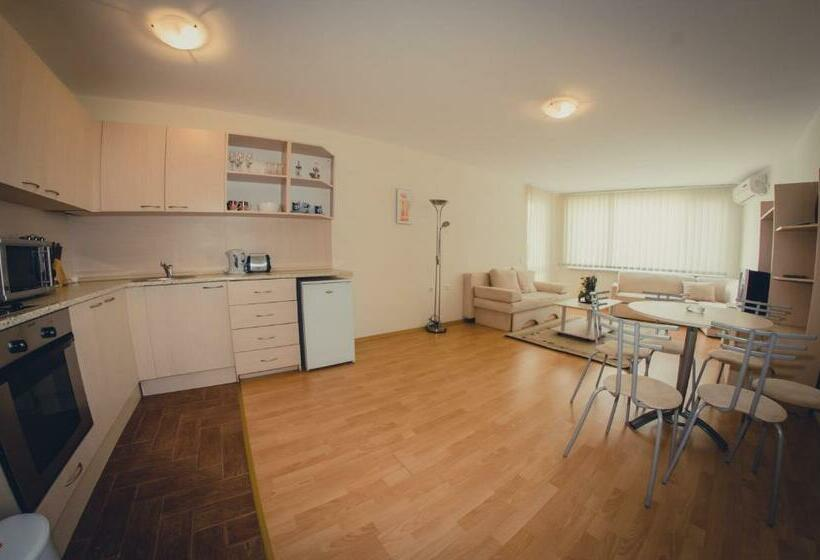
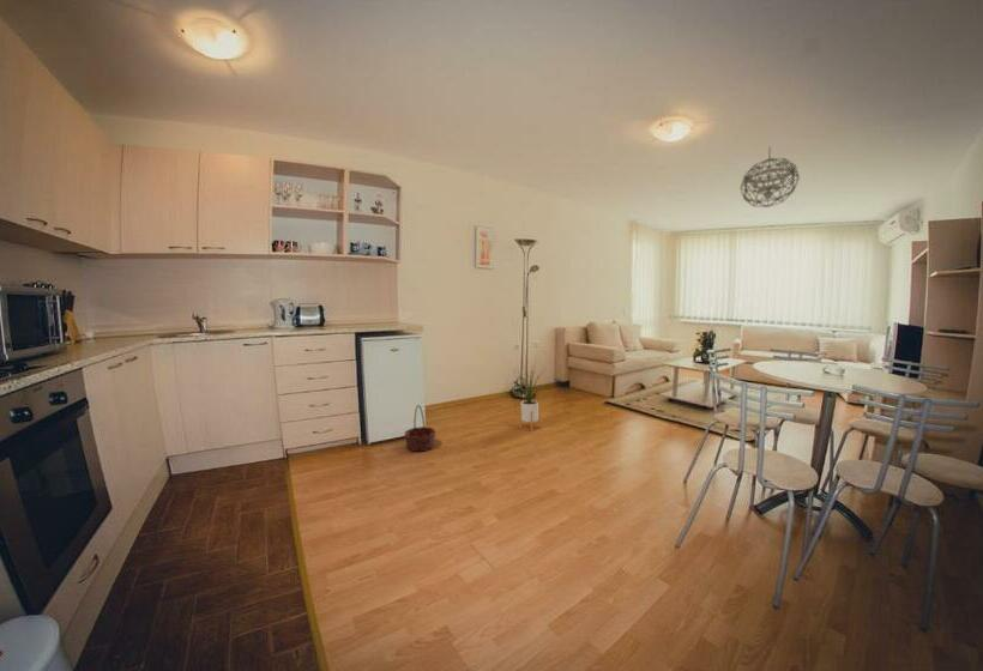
+ house plant [512,361,545,433]
+ pendant light [740,145,801,208]
+ basket [403,404,436,452]
